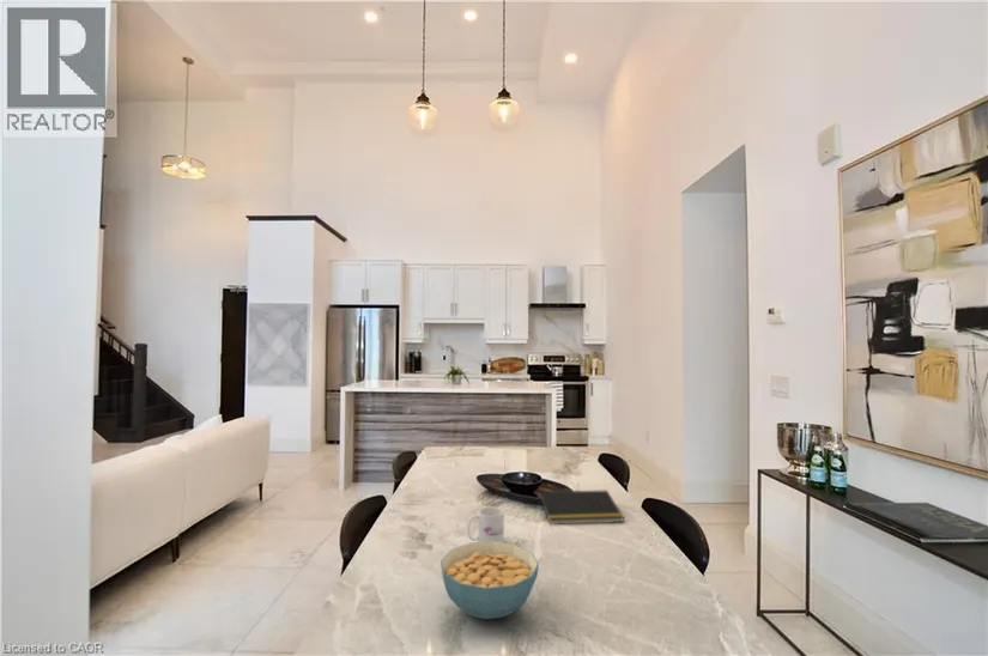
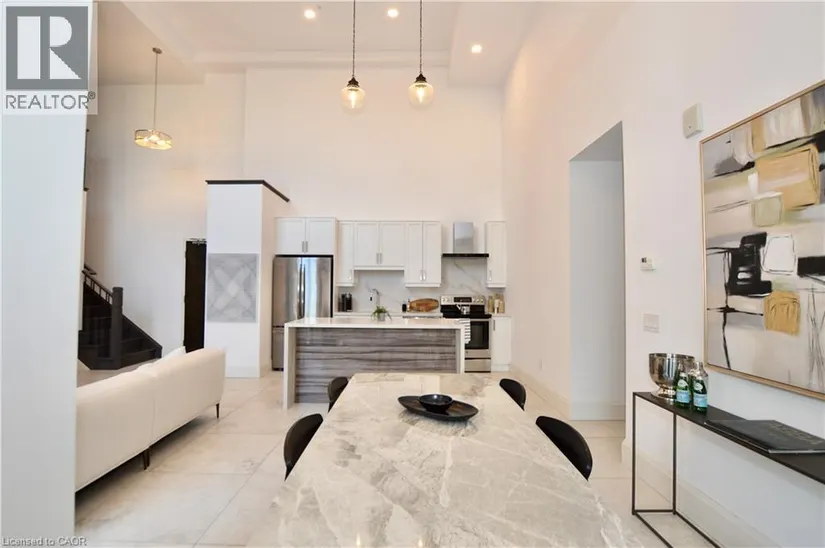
- cereal bowl [440,541,540,620]
- notepad [537,488,625,526]
- mug [466,505,505,543]
